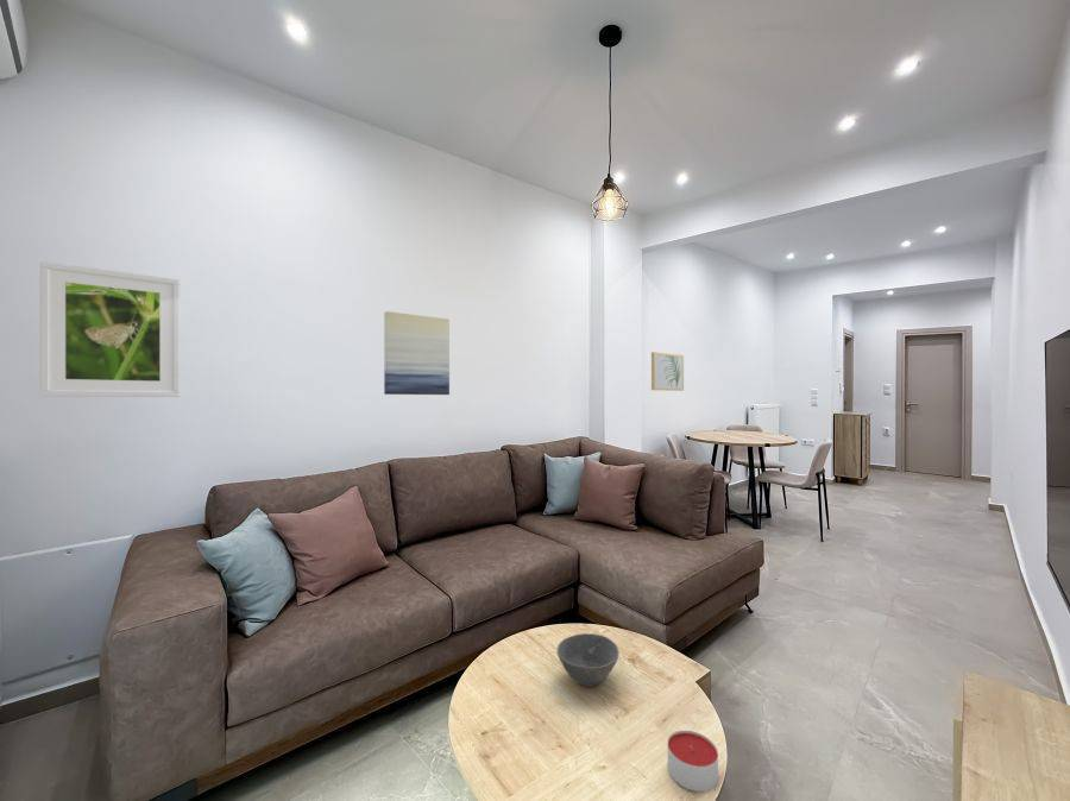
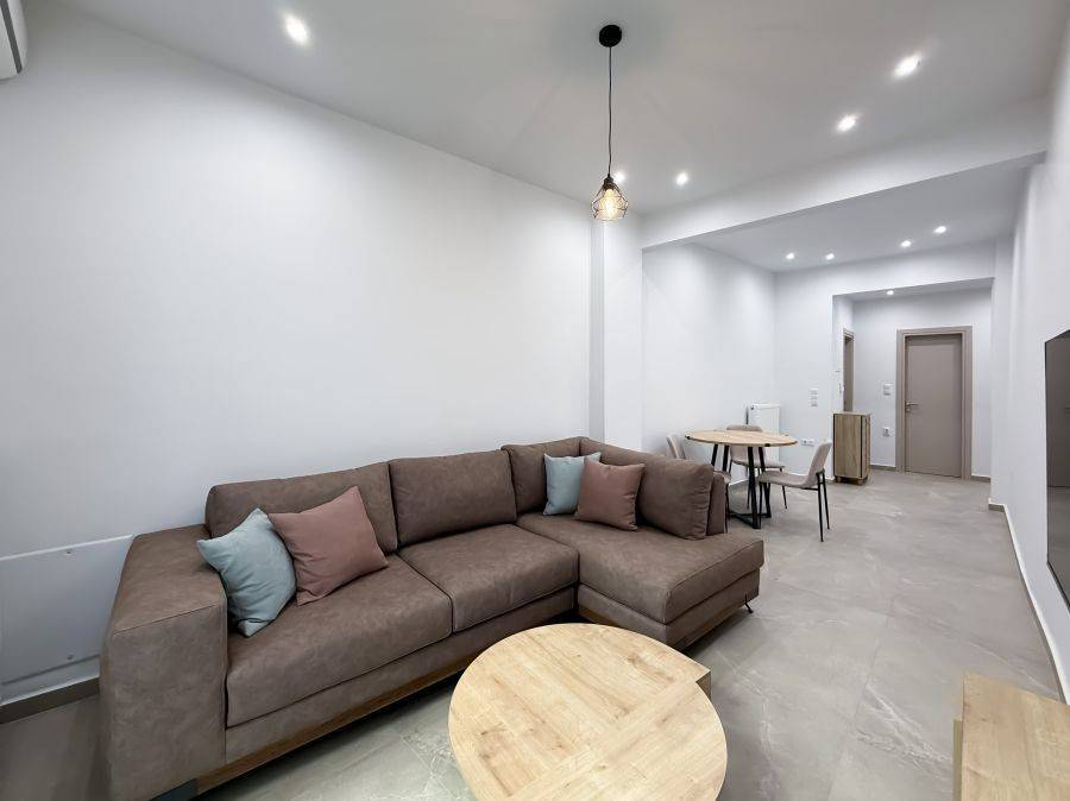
- wall art [650,351,685,392]
- candle [667,730,719,793]
- bowl [556,632,621,688]
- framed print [39,260,181,398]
- wall art [383,310,451,396]
